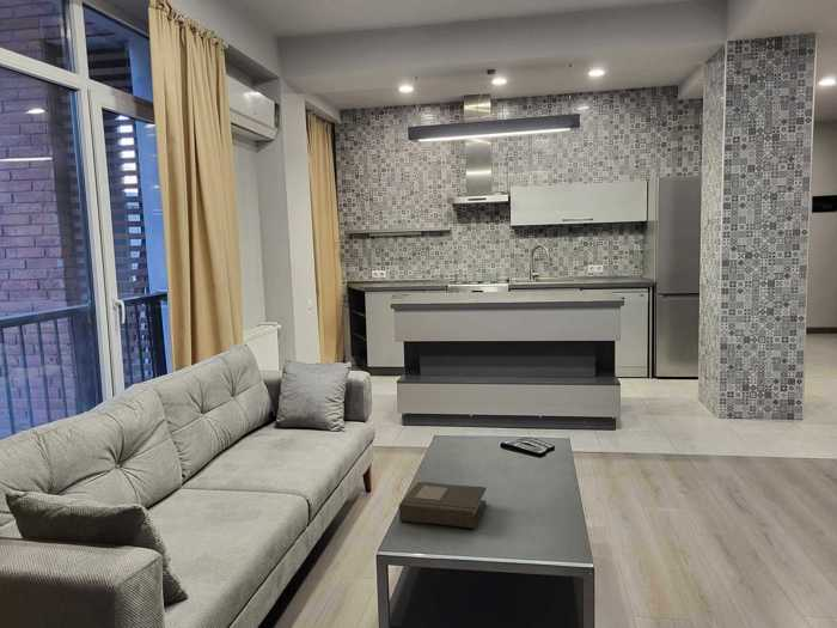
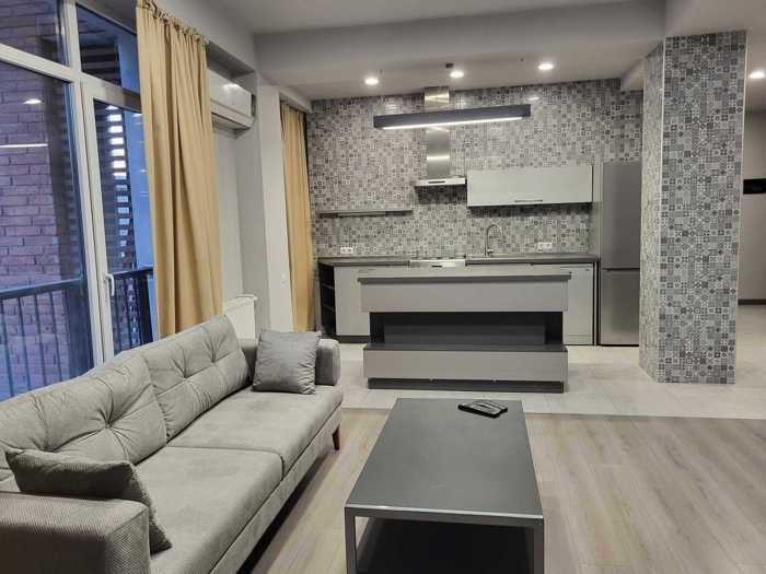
- book [398,481,488,530]
